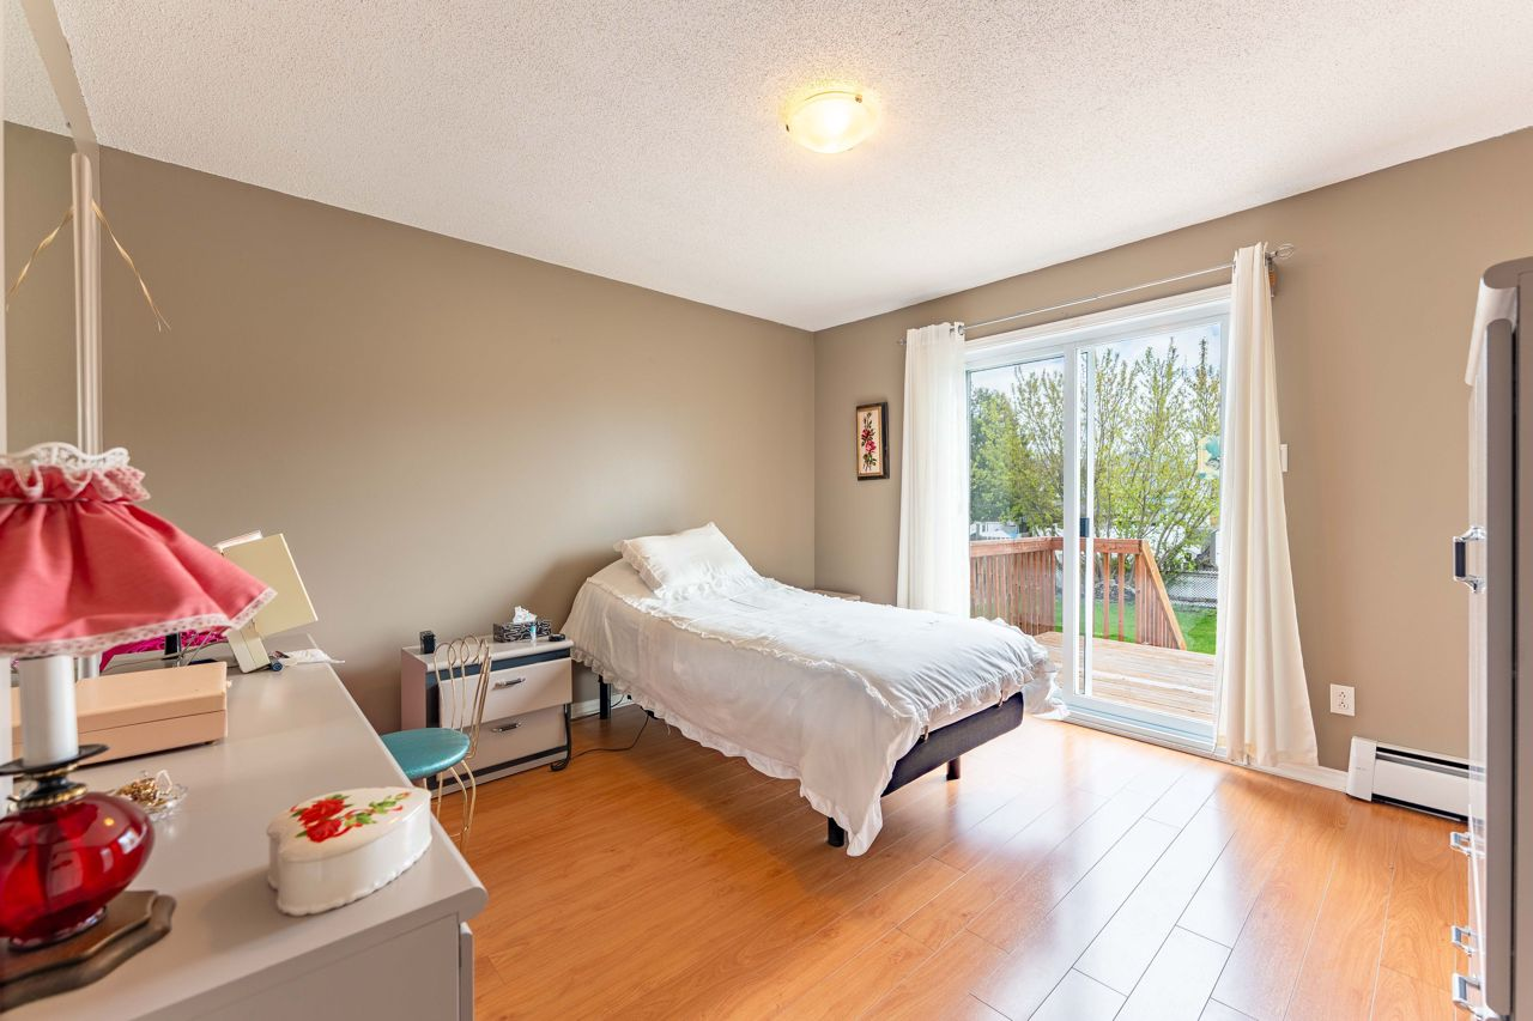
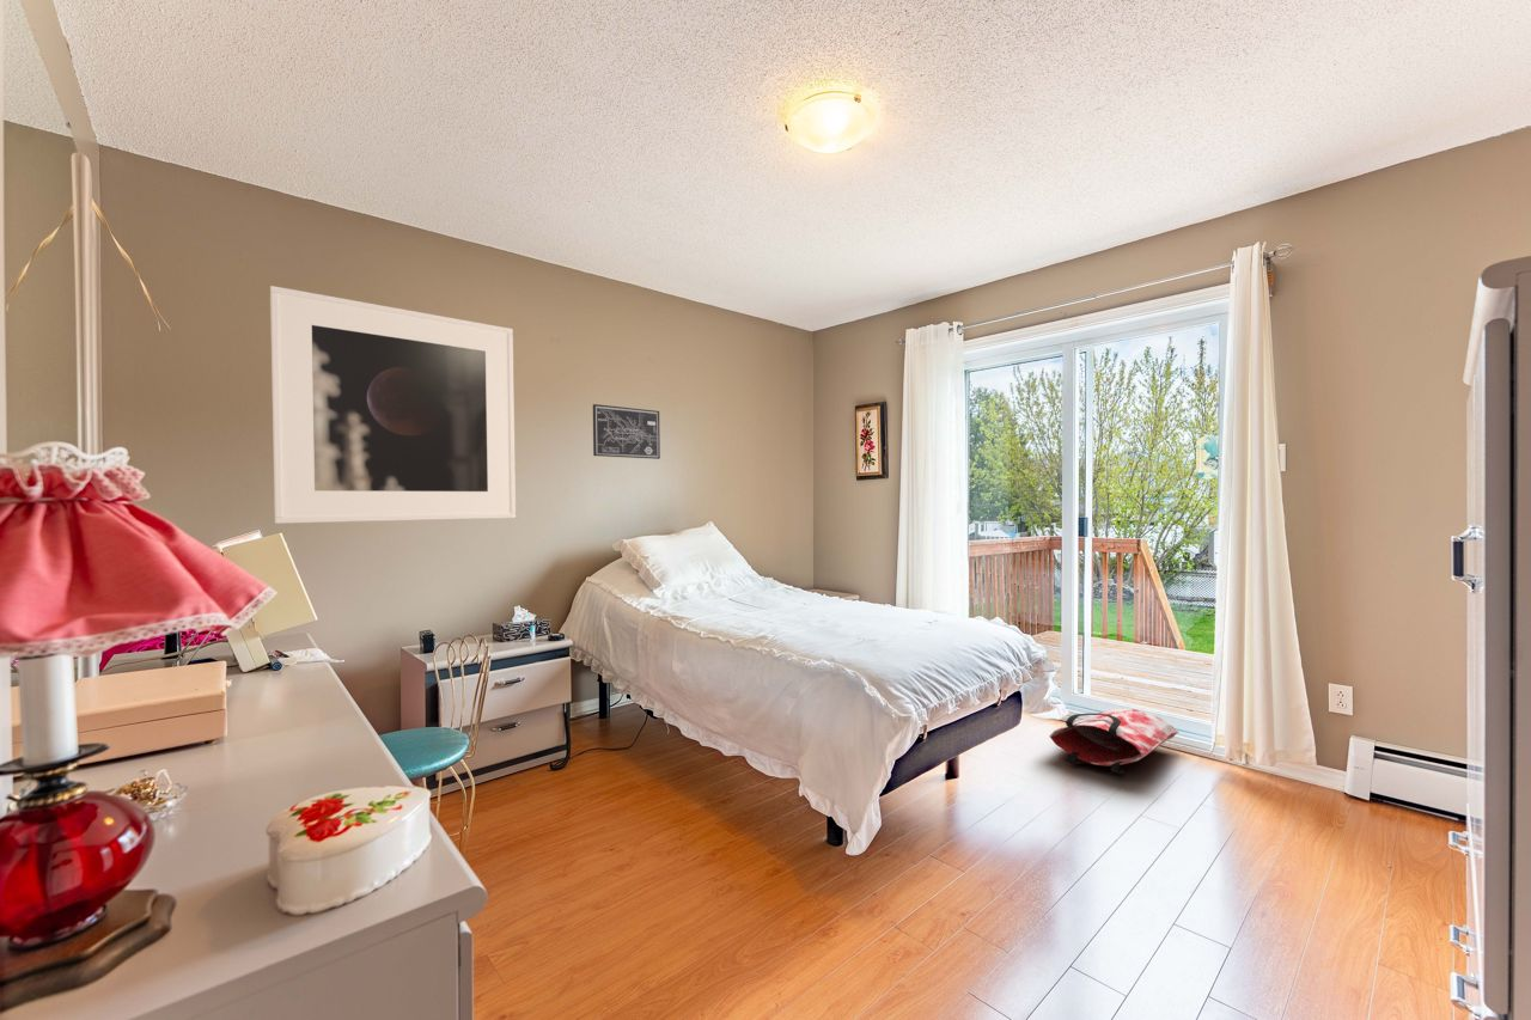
+ wall art [592,403,661,460]
+ bag [1048,707,1179,775]
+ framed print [269,285,517,525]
